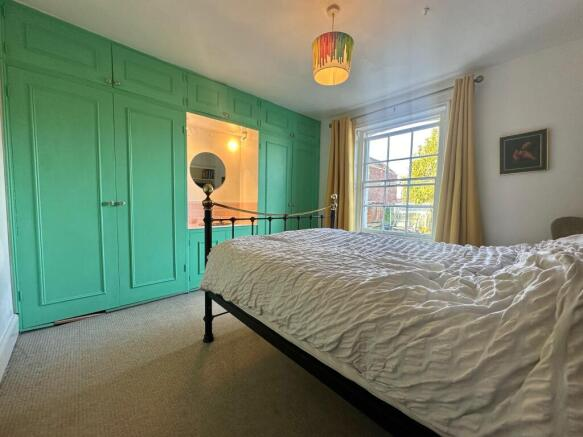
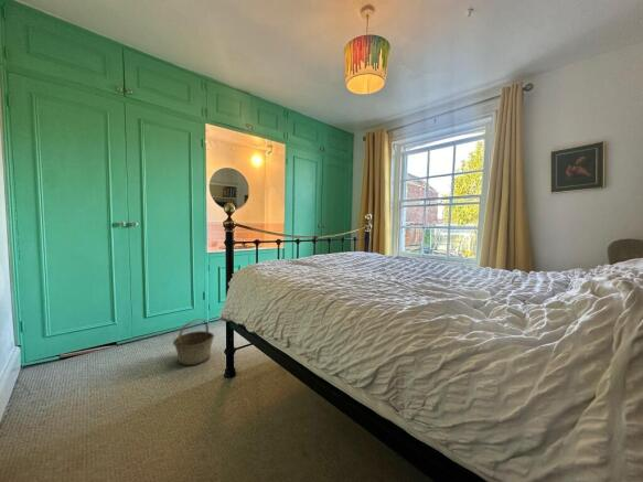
+ basket [172,318,215,366]
